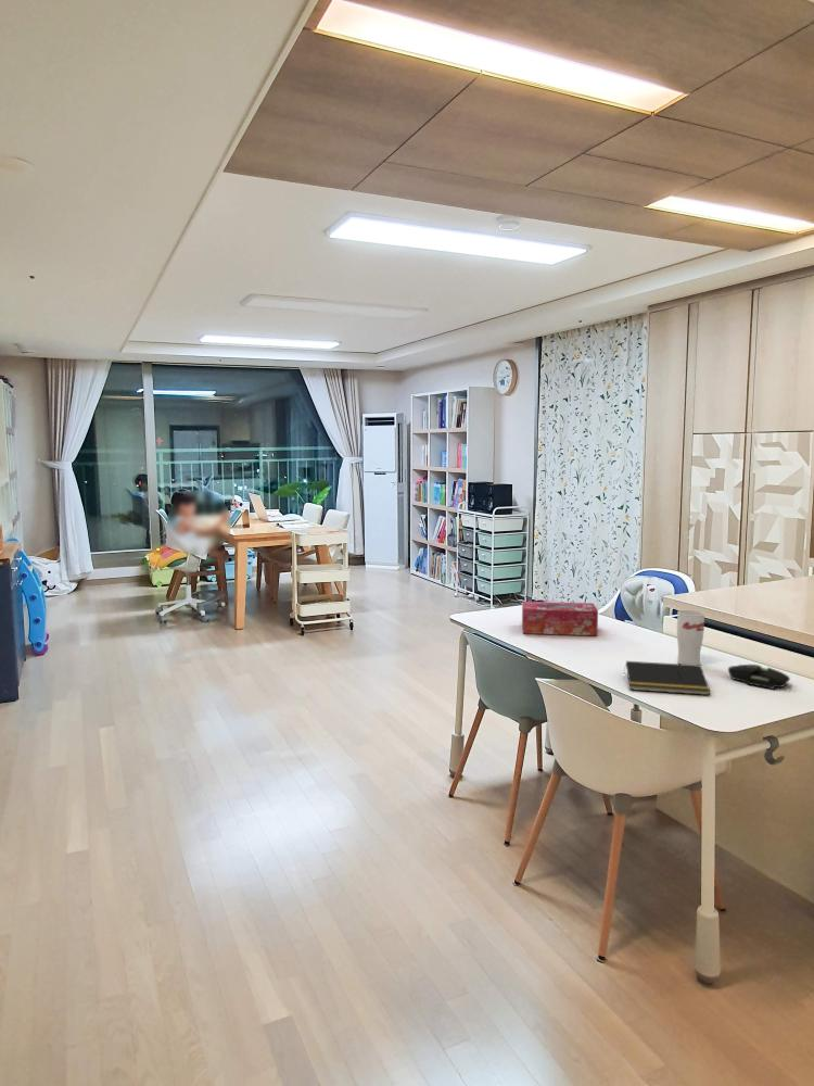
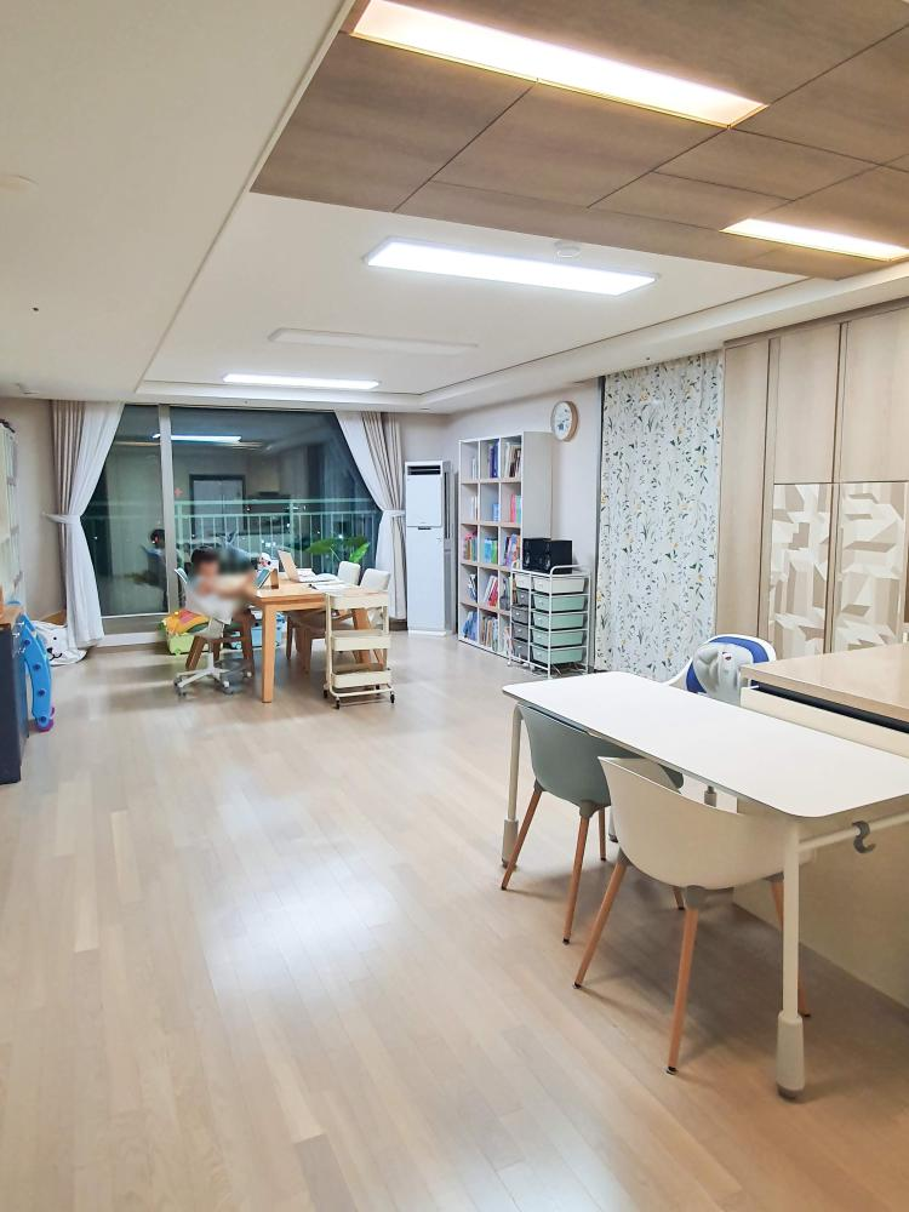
- cup [676,609,705,666]
- tissue box [521,601,599,636]
- mouse [727,664,791,690]
- notepad [623,660,711,696]
